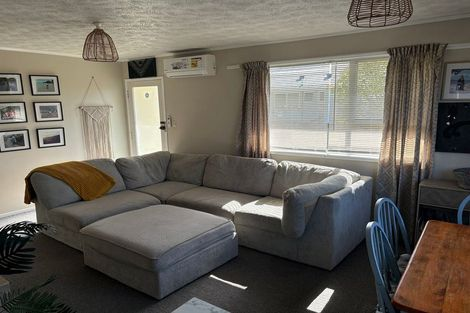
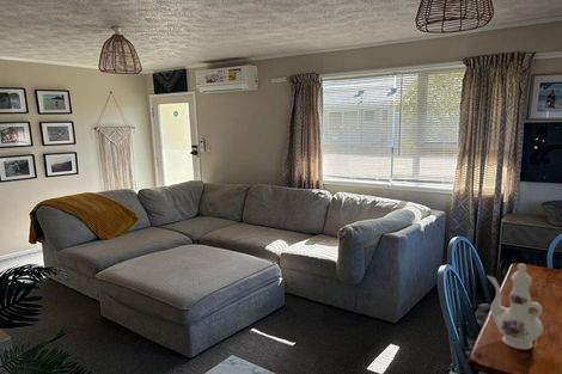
+ chinaware [485,263,544,350]
